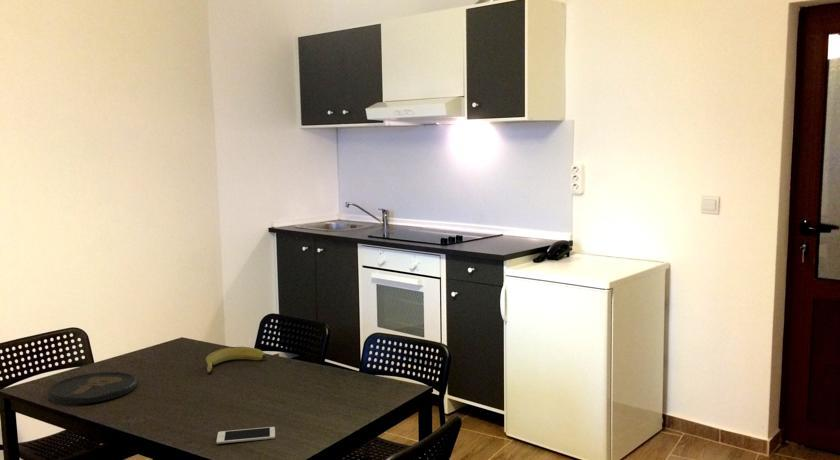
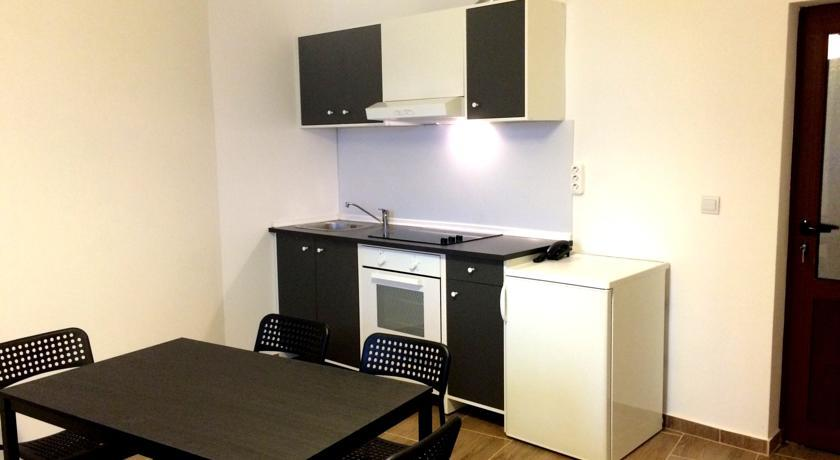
- cell phone [216,426,276,445]
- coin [47,371,138,405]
- banana [205,346,267,374]
